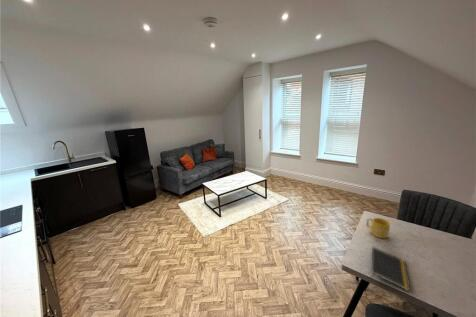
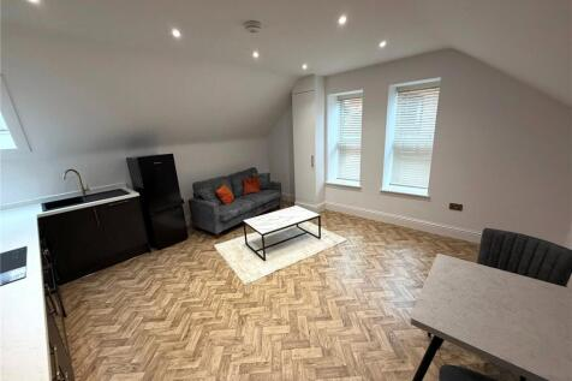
- notepad [370,246,412,293]
- mug [365,217,391,239]
